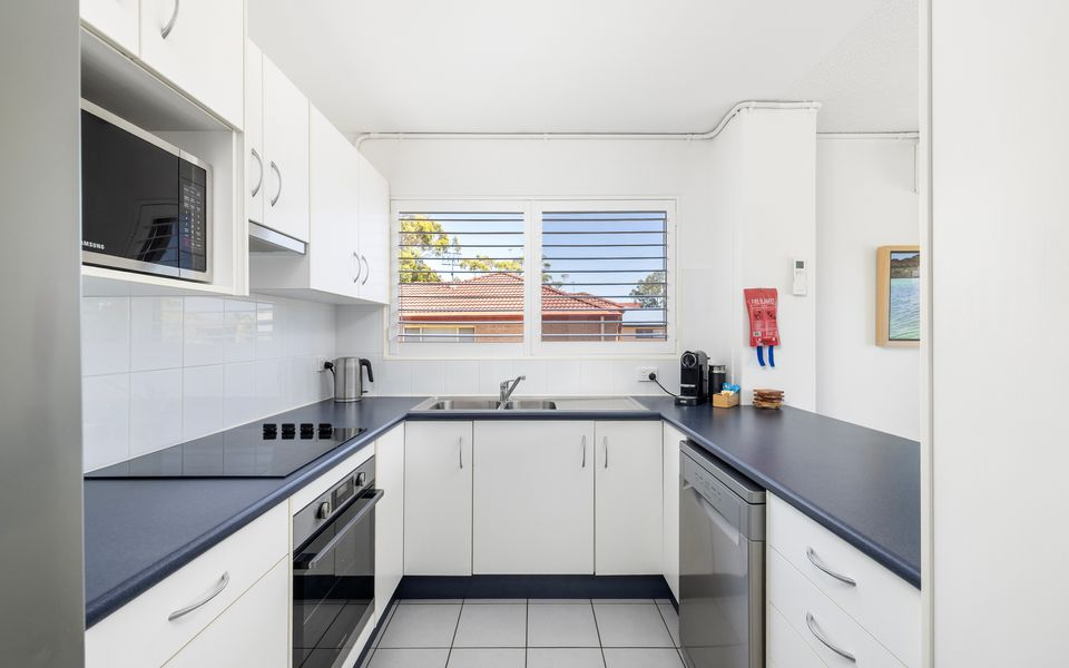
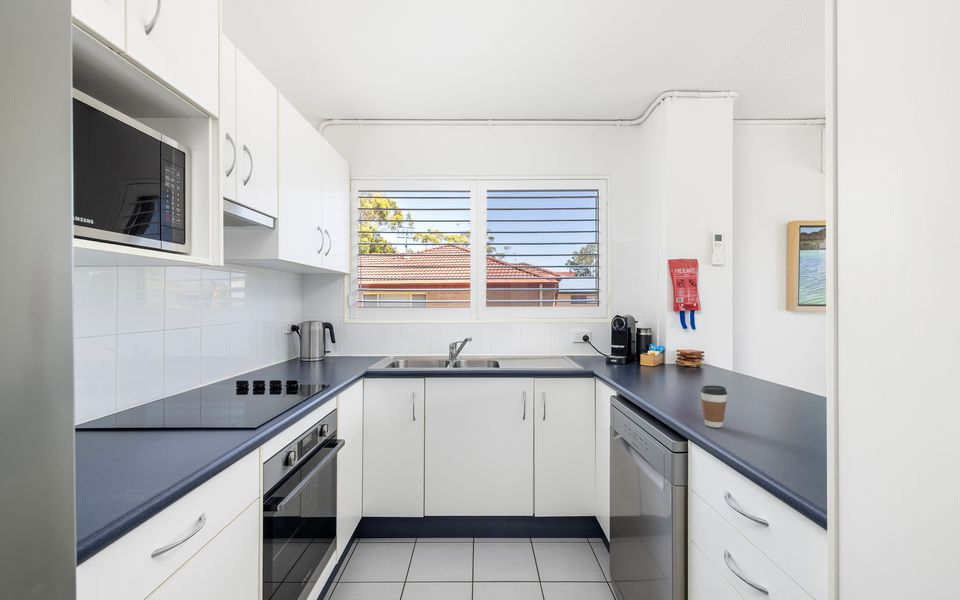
+ coffee cup [700,385,728,429]
